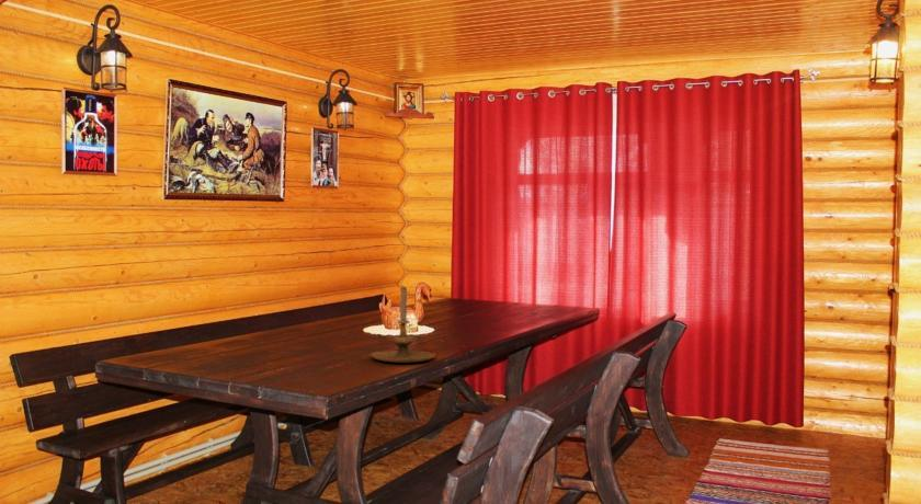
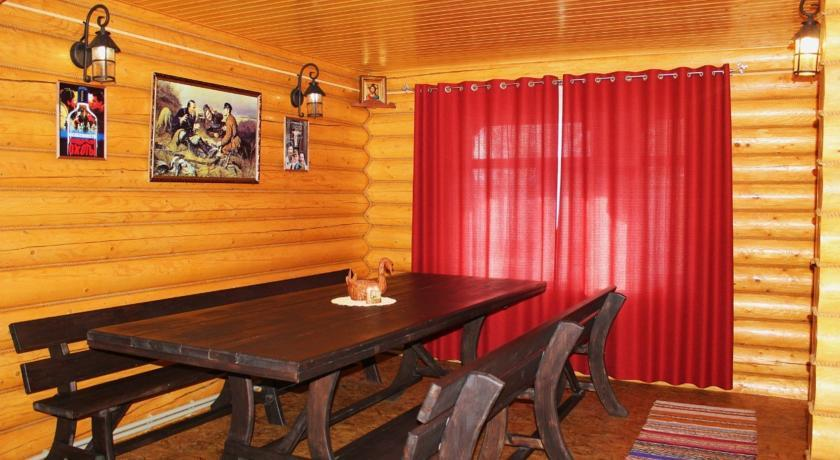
- candle holder [369,285,436,364]
